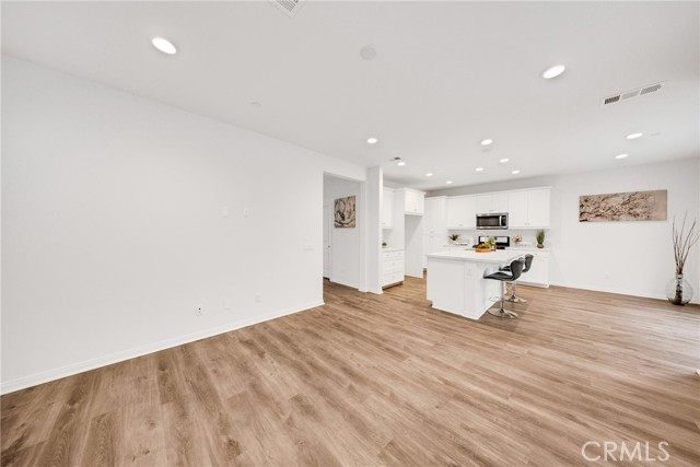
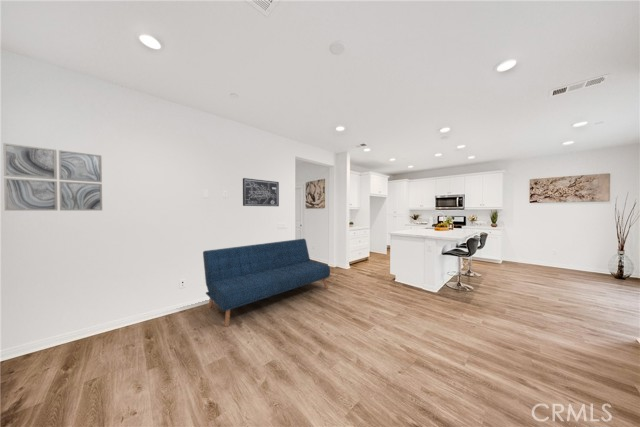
+ sofa [202,238,331,328]
+ wall art [2,142,103,211]
+ wall art [242,177,280,207]
